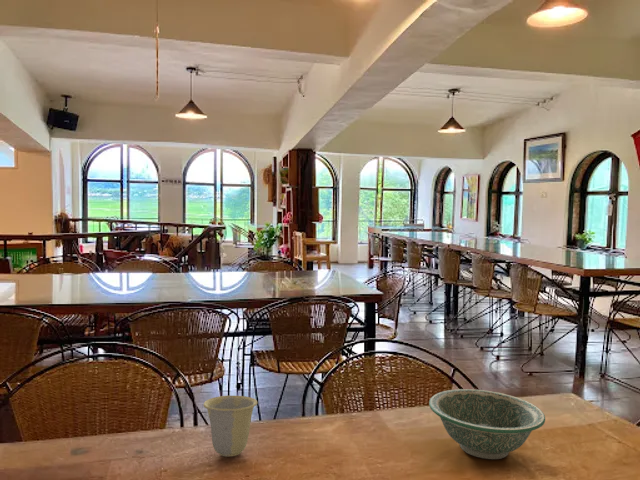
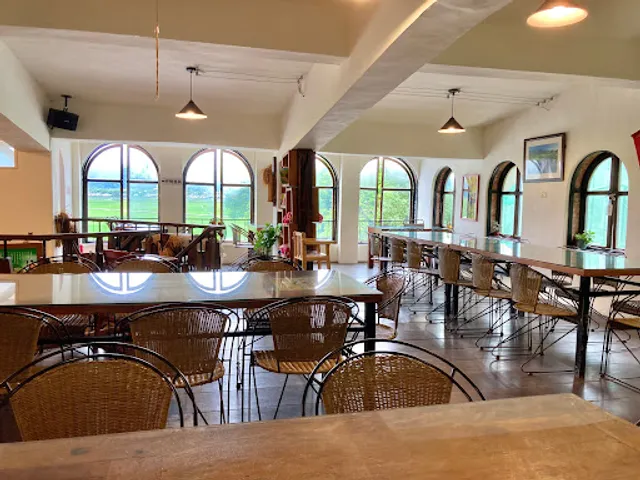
- bowl [428,388,546,460]
- cup [202,395,258,457]
